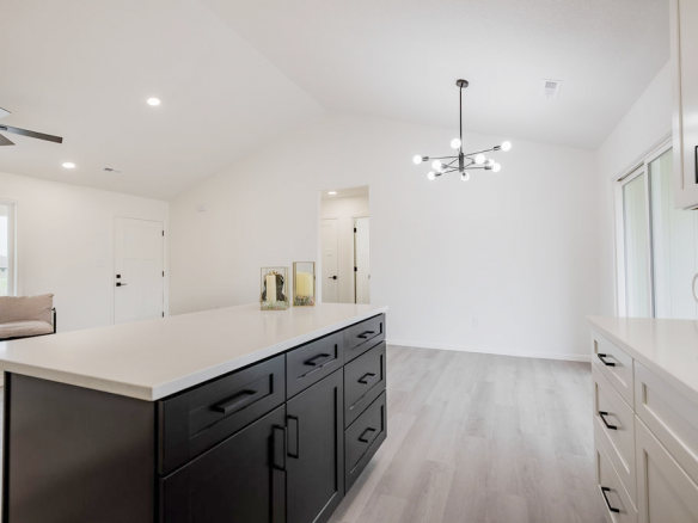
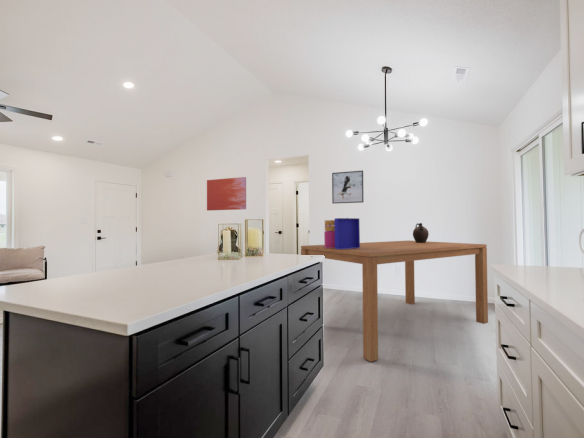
+ dining table [300,240,489,363]
+ ceramic jug [412,222,430,243]
+ wall art [206,176,247,211]
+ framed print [331,169,364,205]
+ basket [323,217,361,249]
